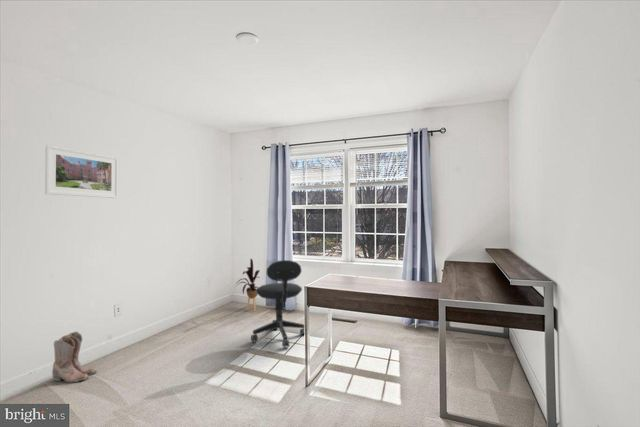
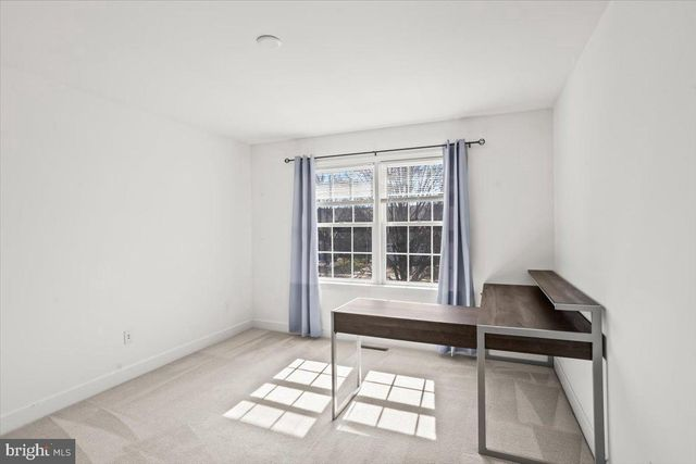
- boots [51,330,98,383]
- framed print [44,144,120,199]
- office chair [250,259,305,348]
- house plant [234,258,261,313]
